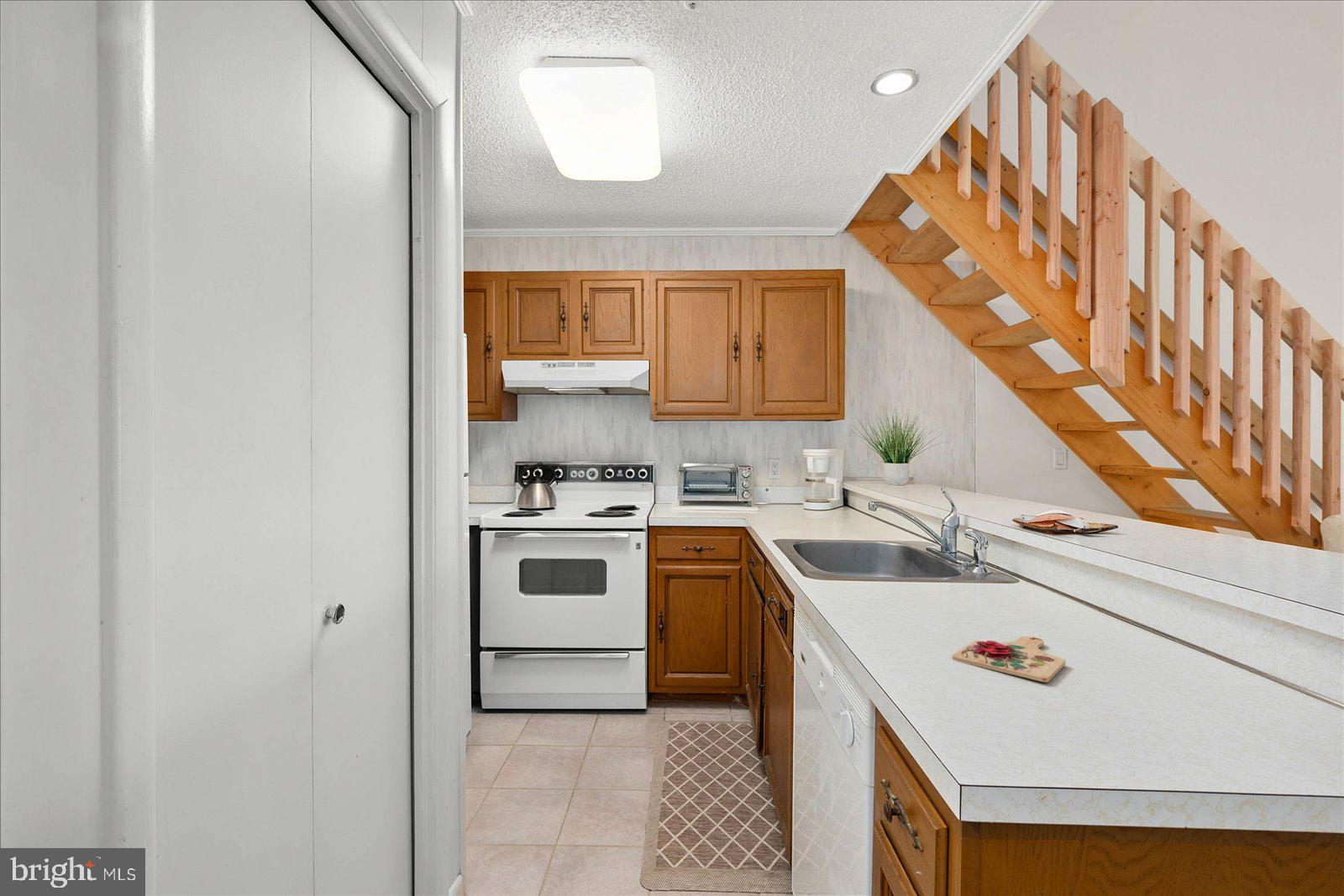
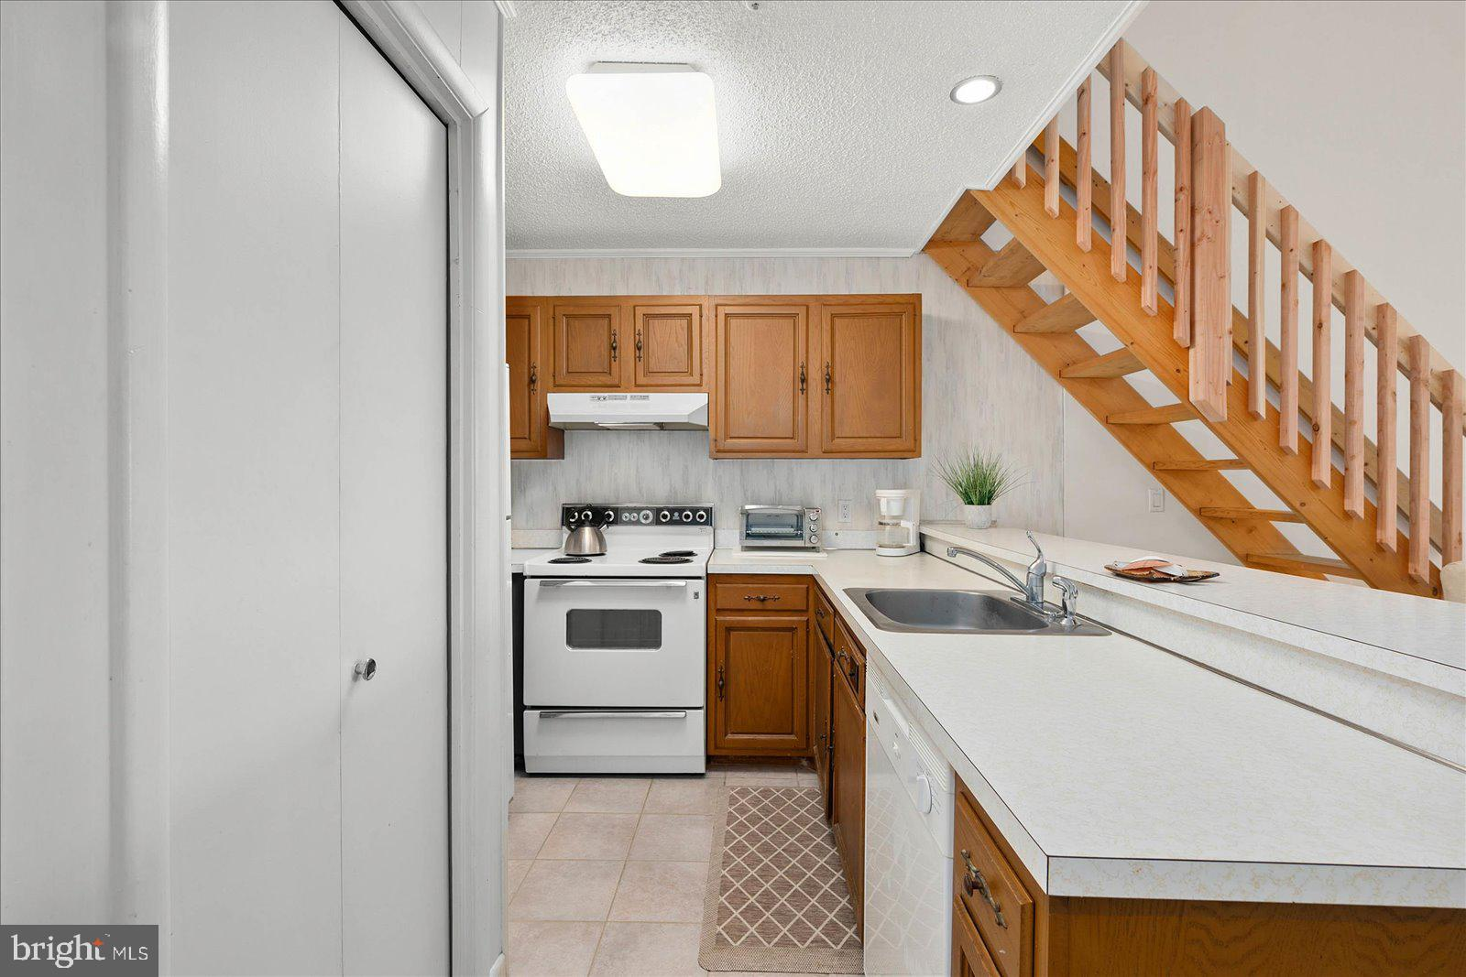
- cutting board [952,636,1066,683]
